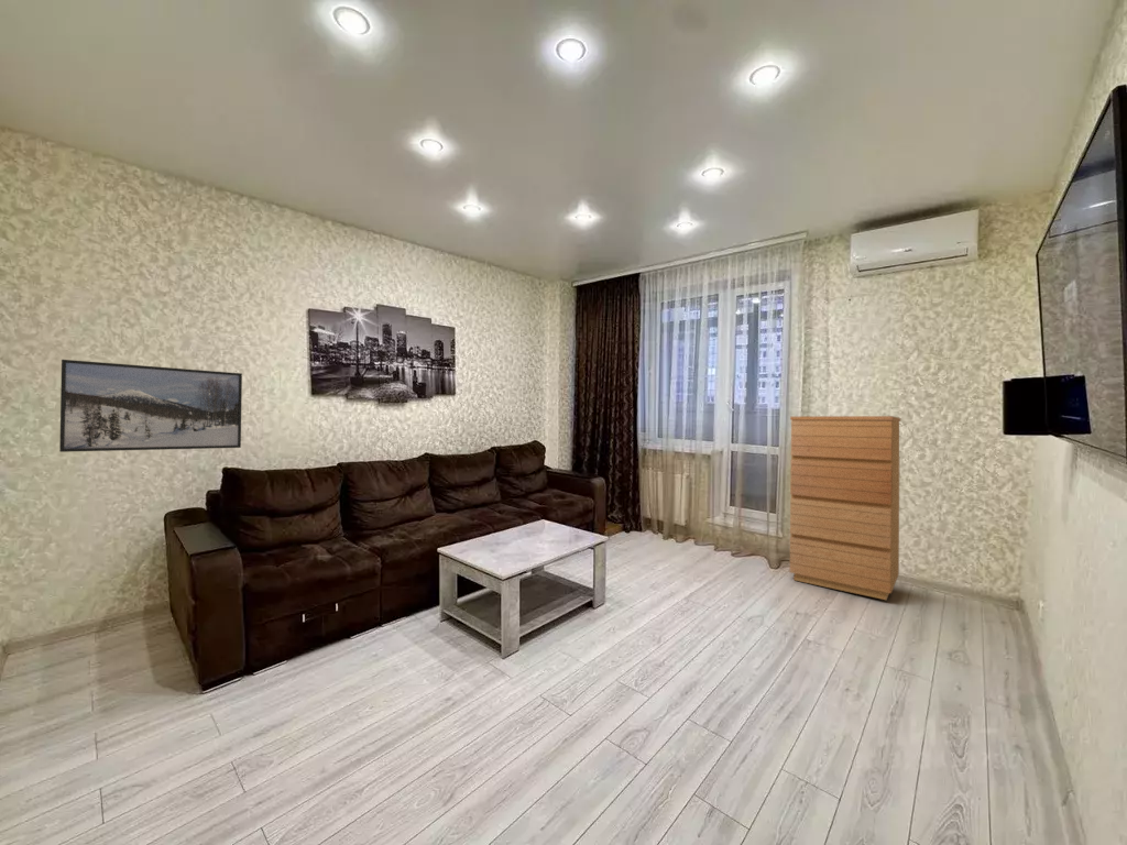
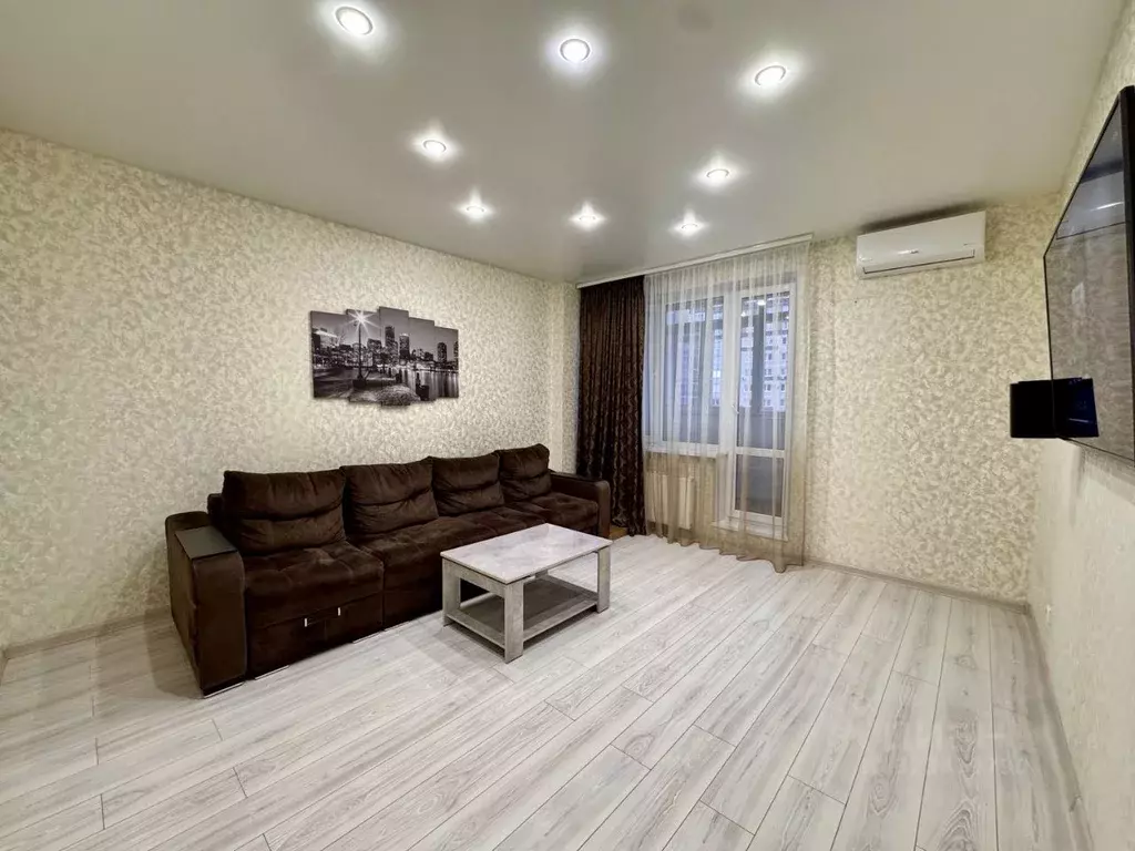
- dresser [788,415,901,601]
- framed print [58,359,243,453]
